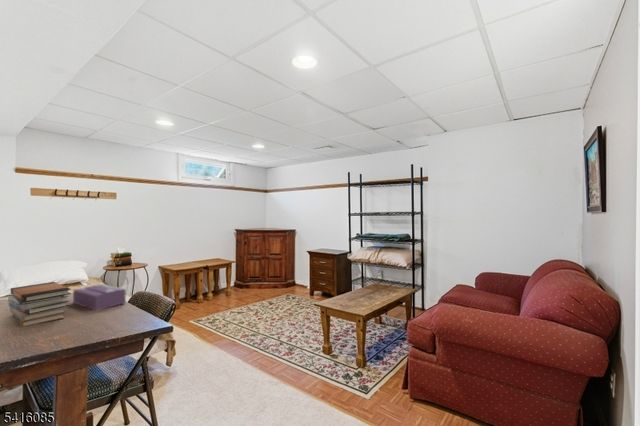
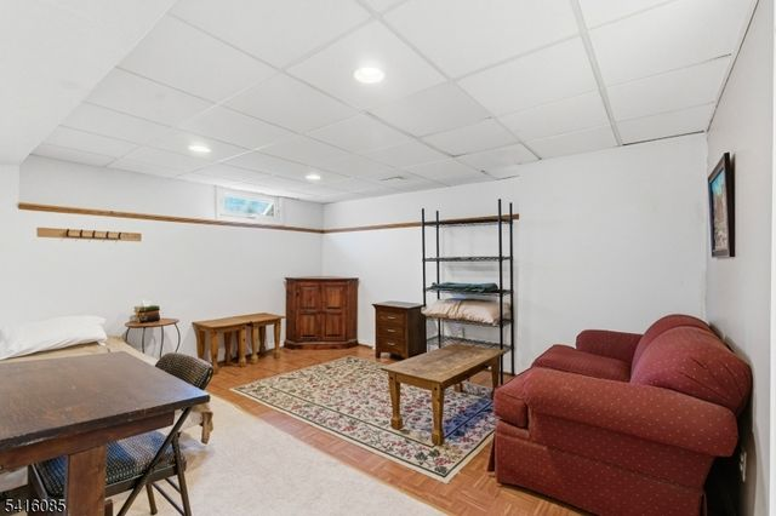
- book stack [7,281,72,328]
- tissue box [72,283,127,311]
